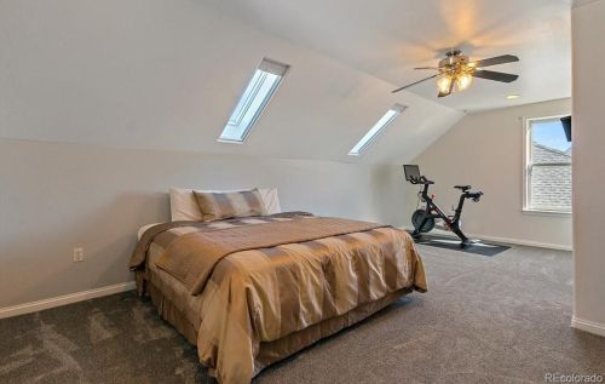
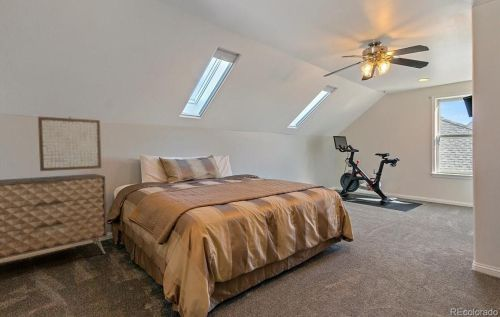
+ dresser [0,173,108,260]
+ wall art [37,116,102,172]
